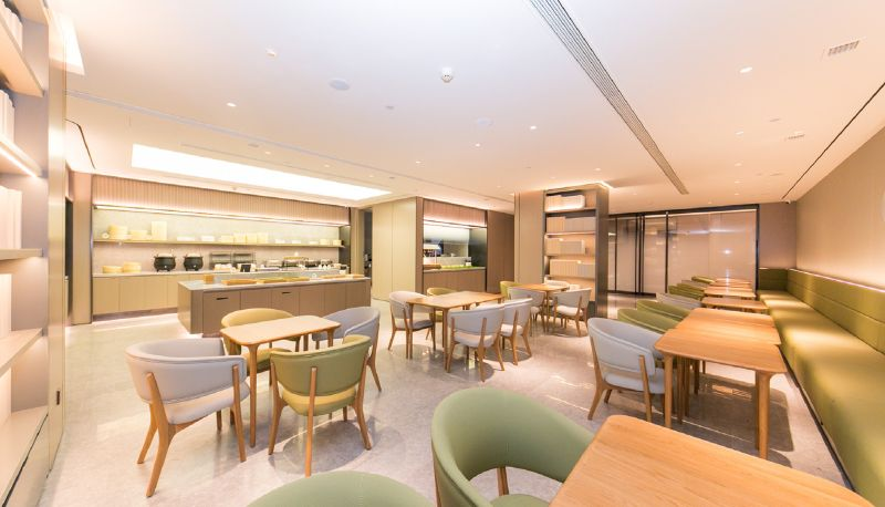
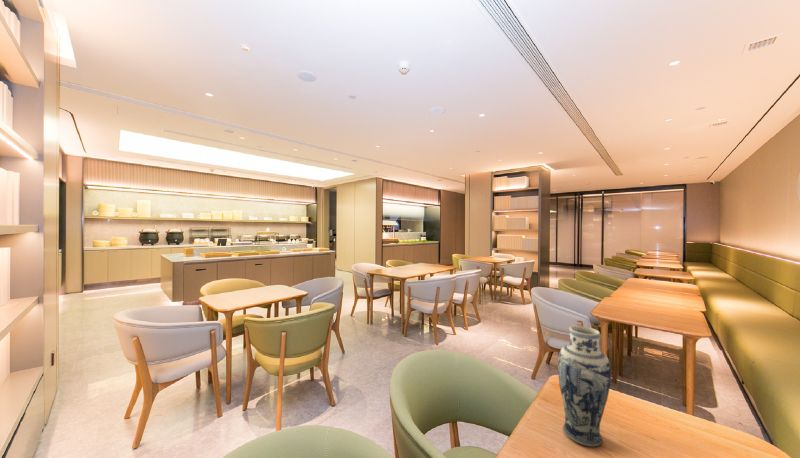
+ vase [557,325,612,447]
